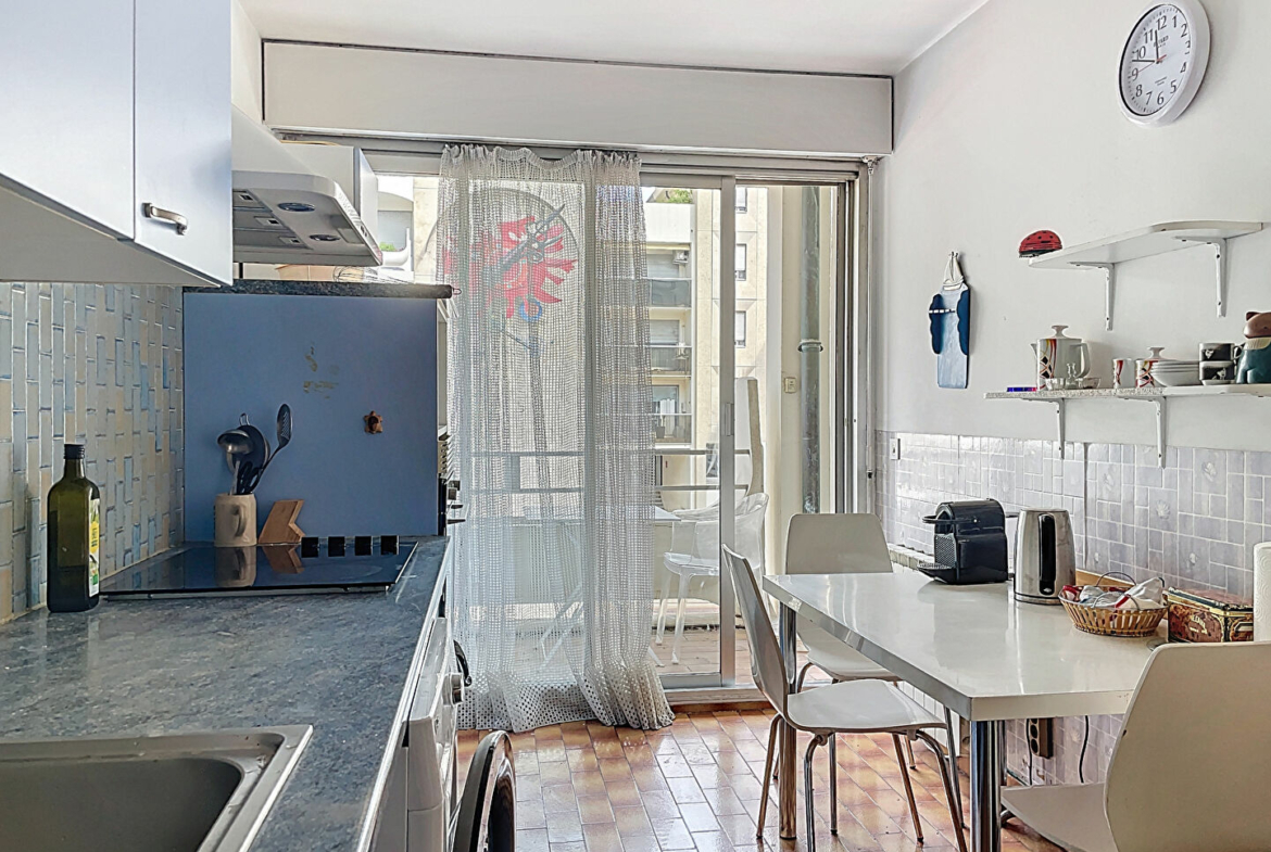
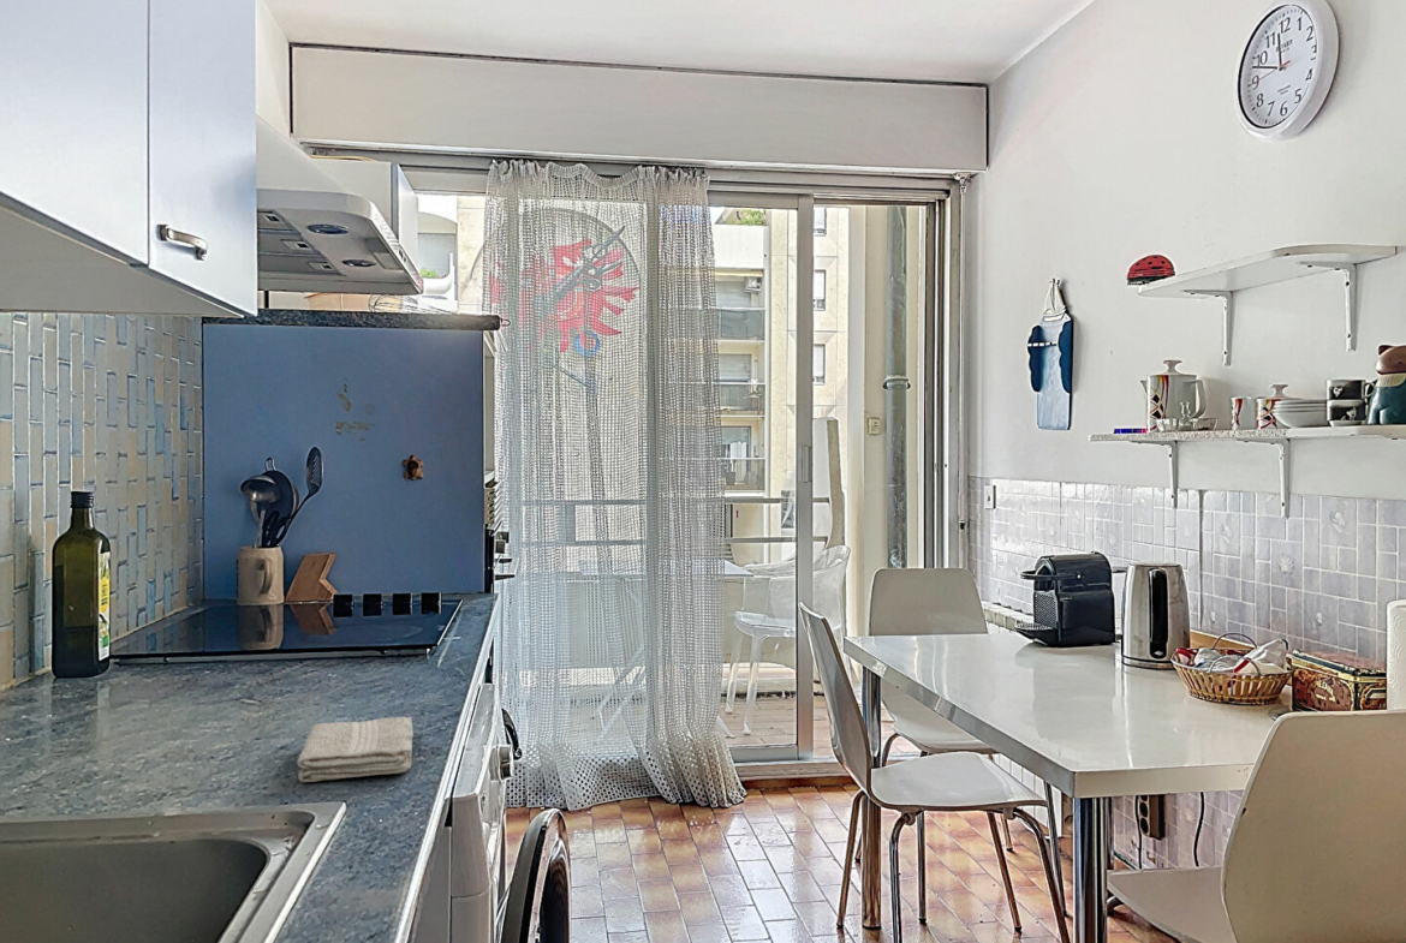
+ washcloth [297,716,415,783]
